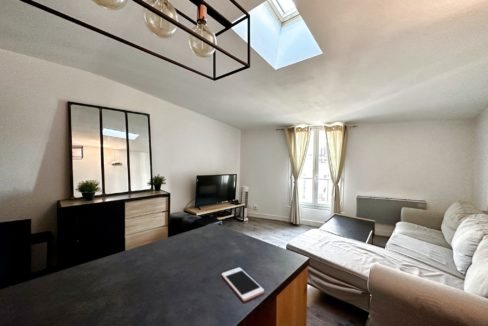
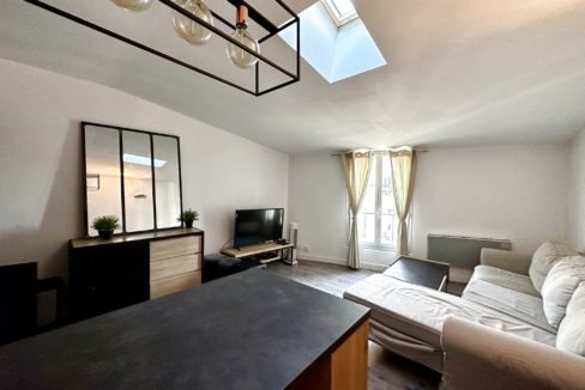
- cell phone [221,266,265,302]
